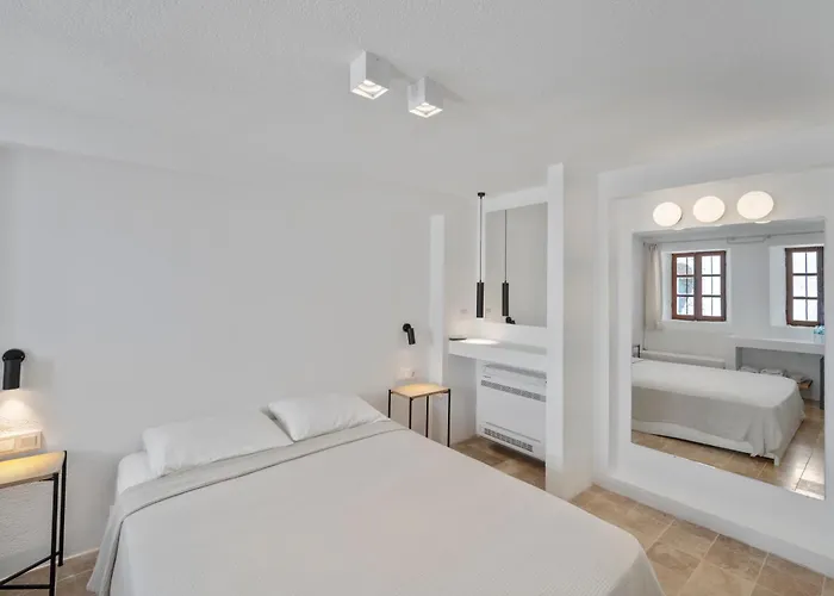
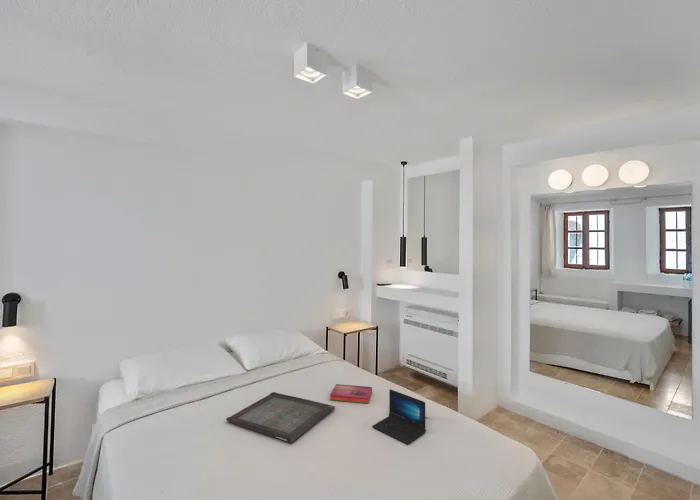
+ serving tray [225,391,336,444]
+ hardback book [329,383,373,404]
+ laptop [371,388,427,445]
